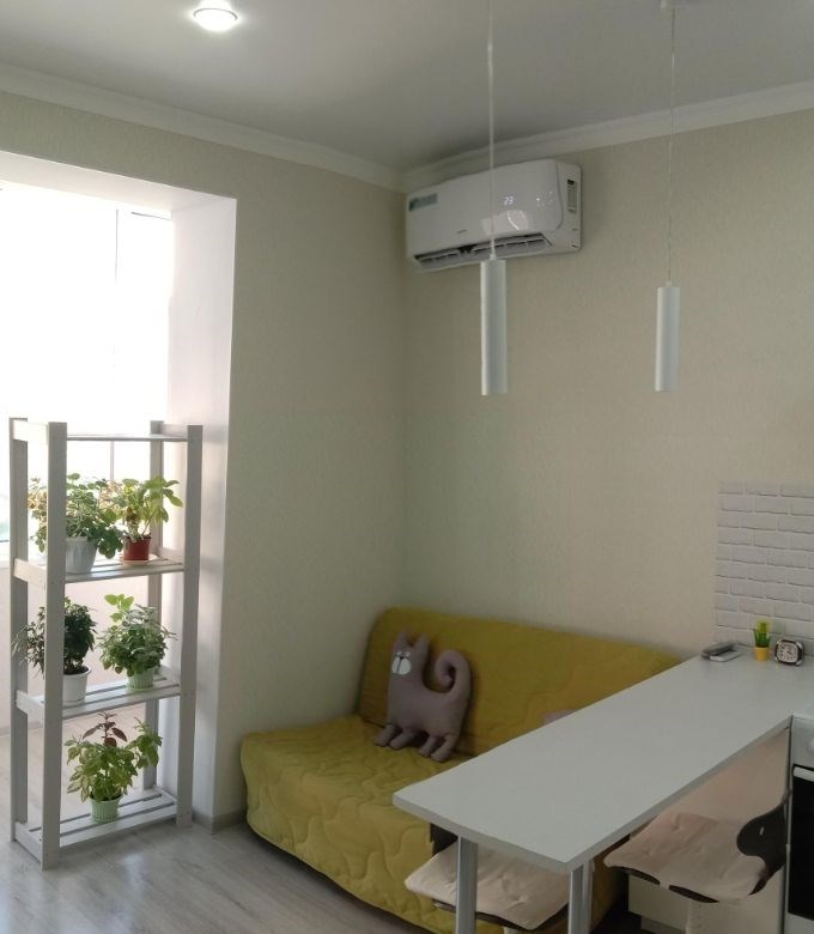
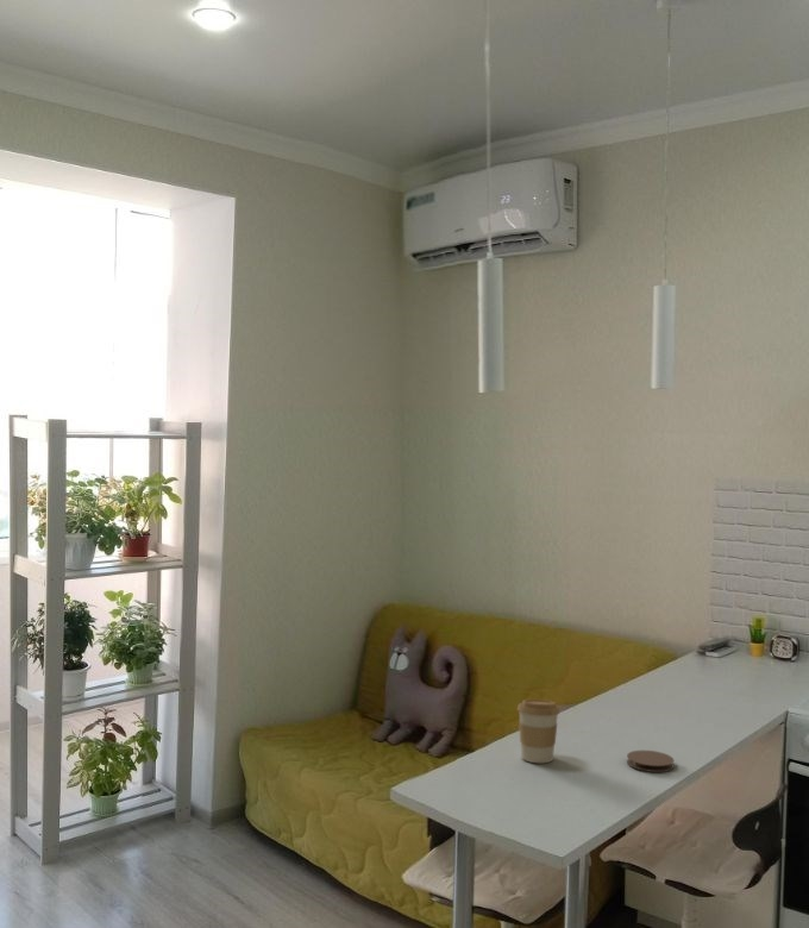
+ coffee cup [516,698,560,764]
+ coaster [626,750,675,773]
